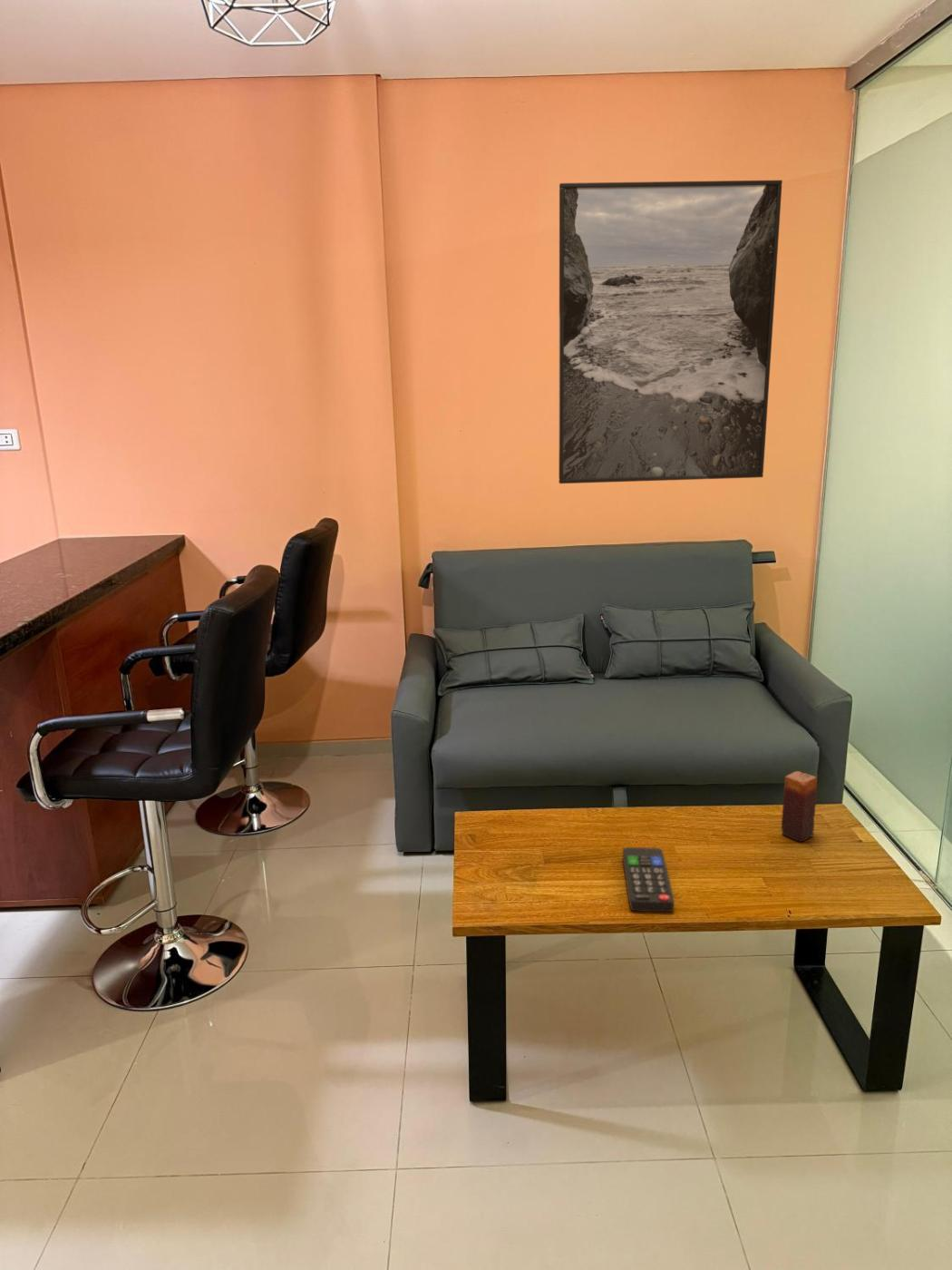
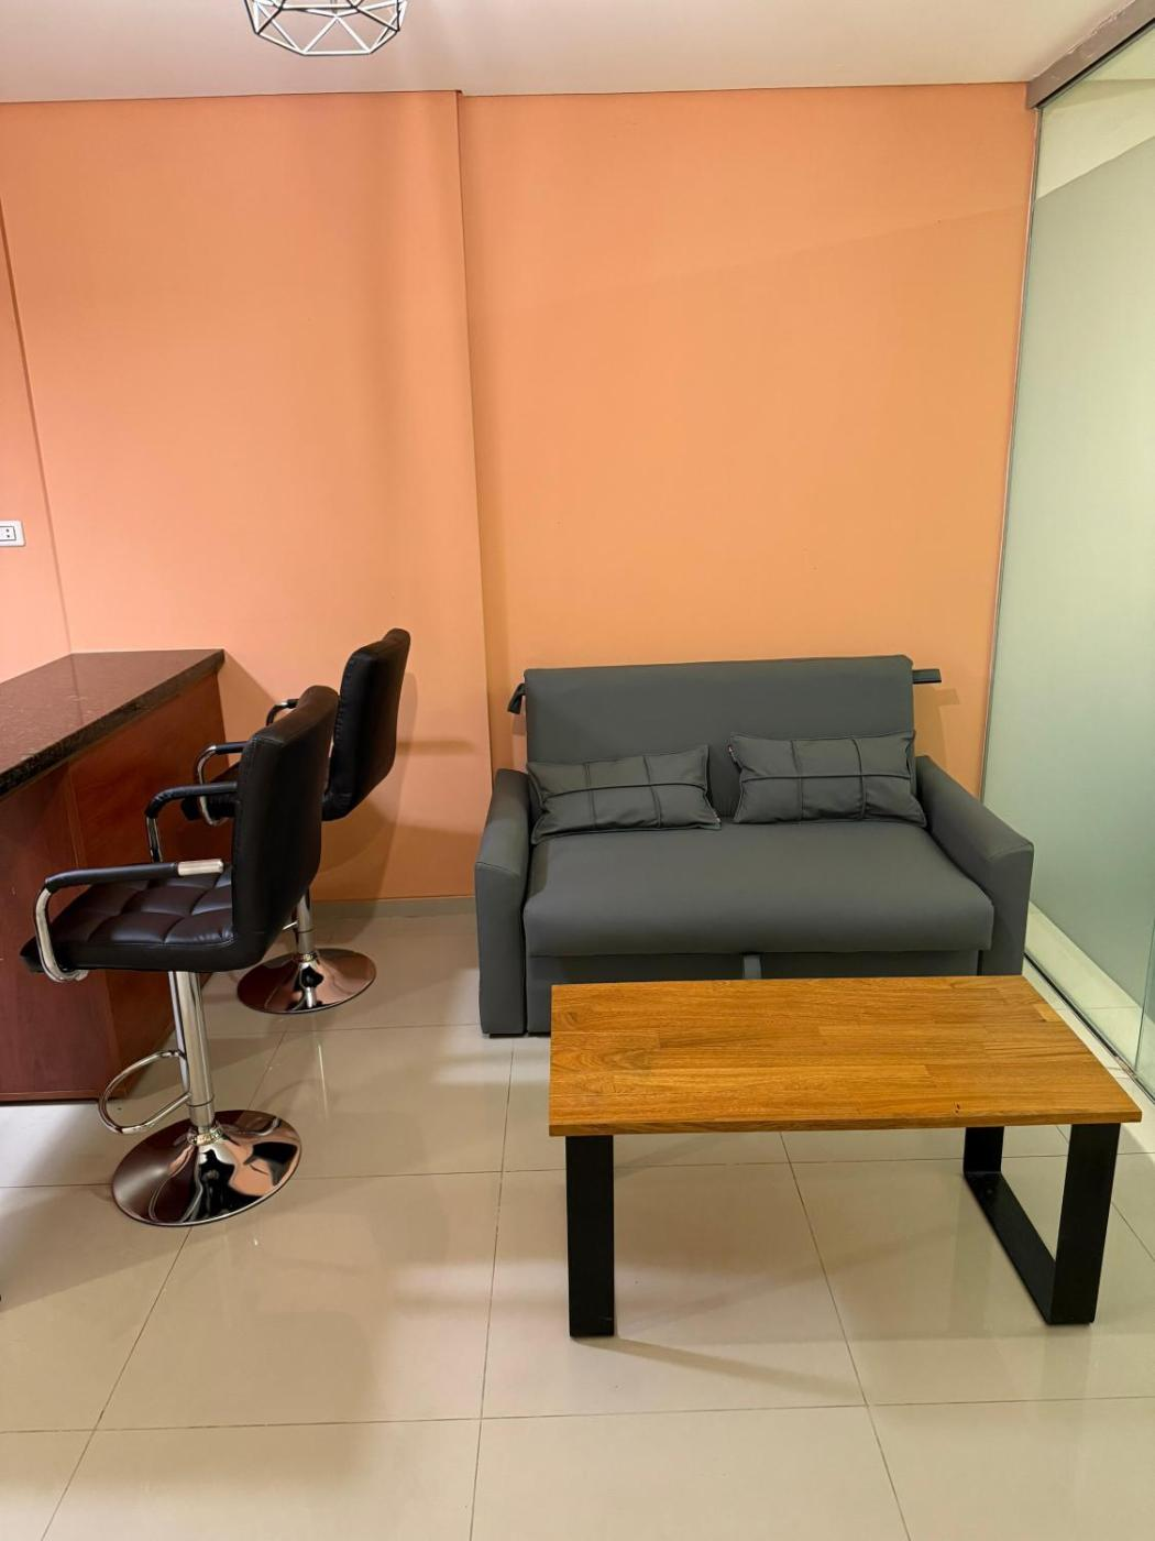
- remote control [622,846,675,913]
- candle [781,770,818,843]
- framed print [558,180,783,484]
